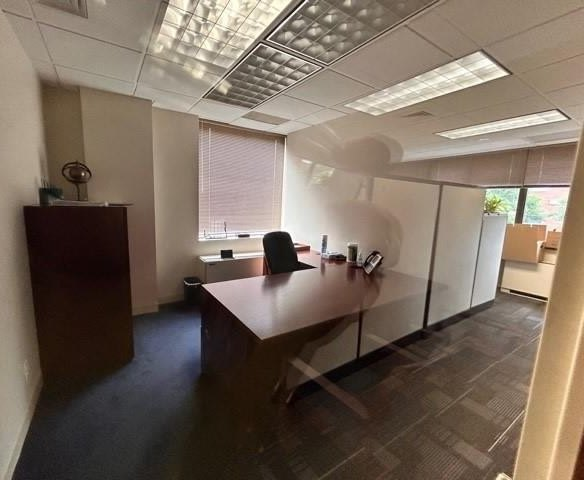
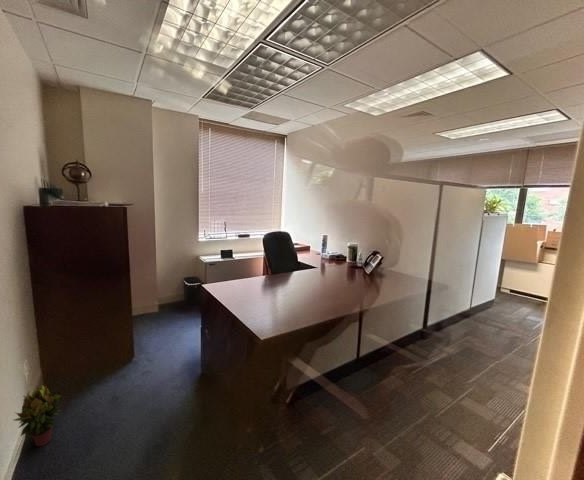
+ potted plant [13,384,63,447]
